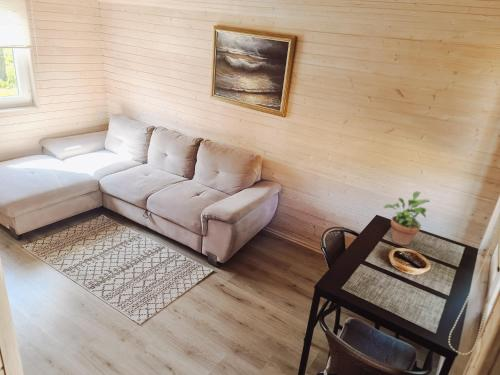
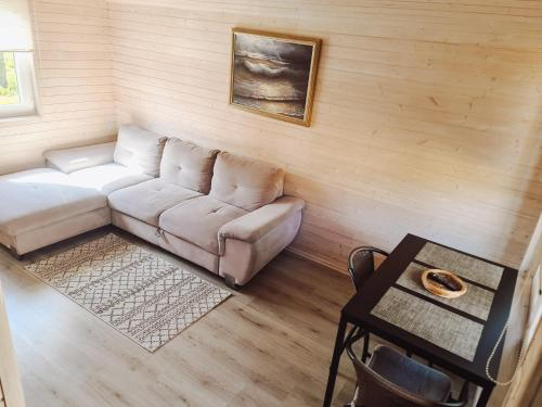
- potted plant [383,190,431,246]
